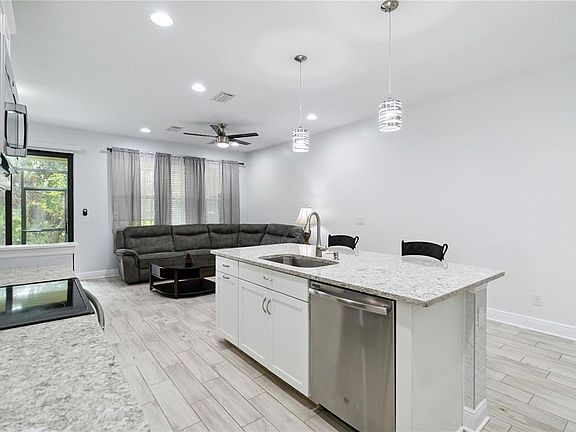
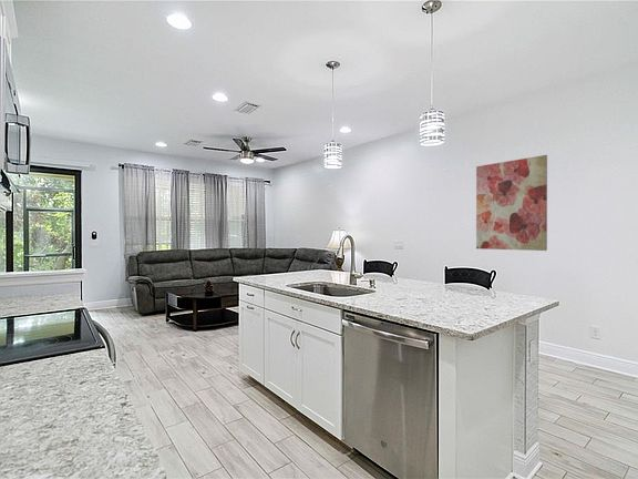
+ wall art [475,154,548,252]
